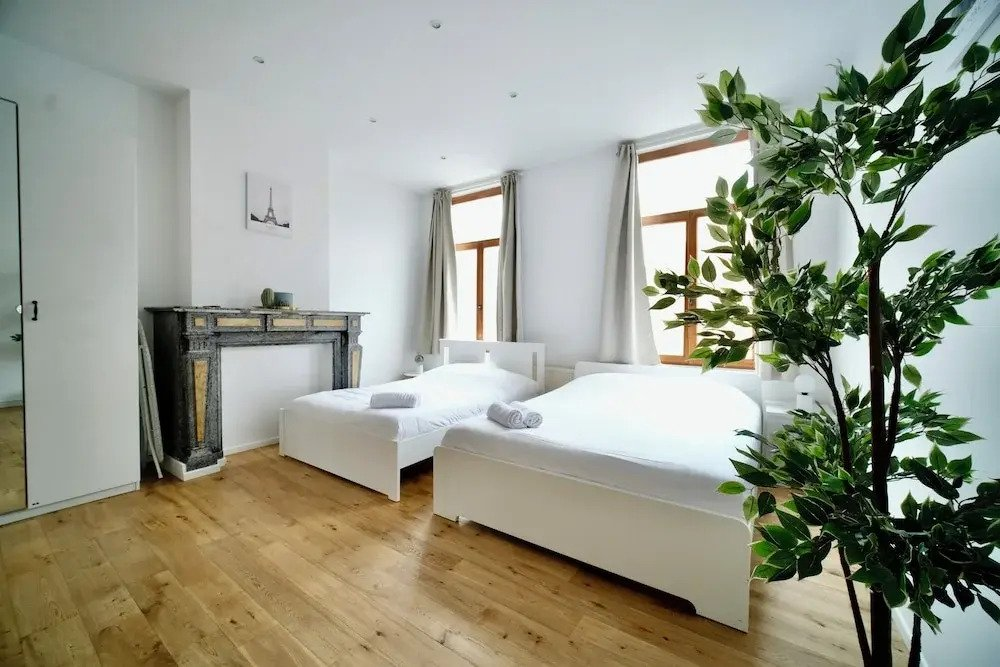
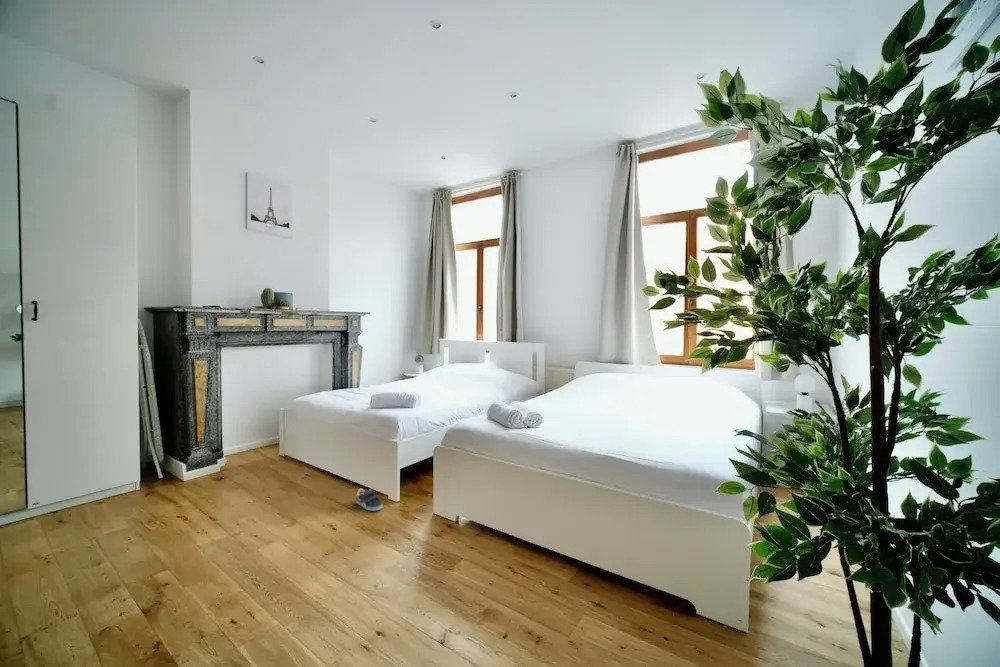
+ sneaker [355,487,383,512]
